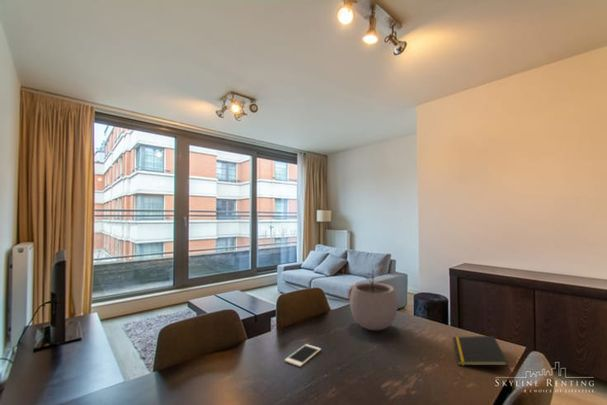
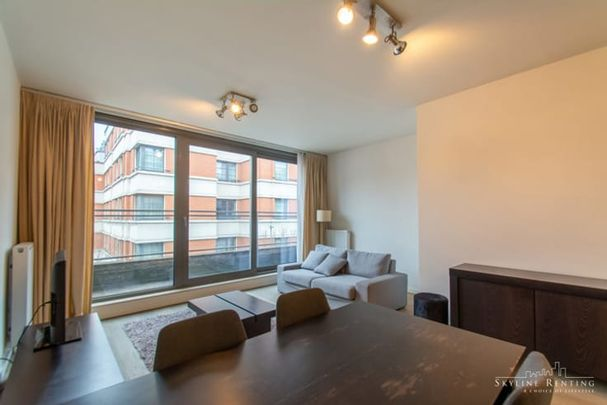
- cell phone [284,343,322,368]
- plant pot [349,268,398,331]
- notepad [452,335,509,366]
